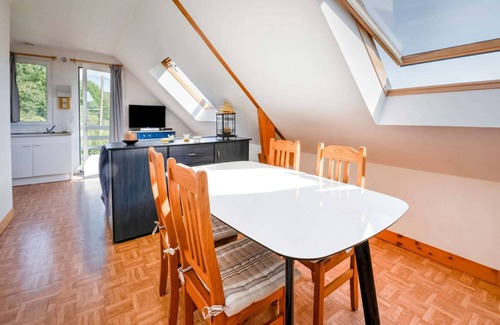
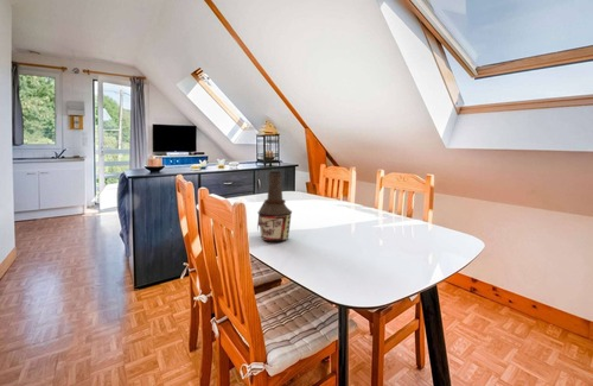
+ bottle [256,170,293,242]
